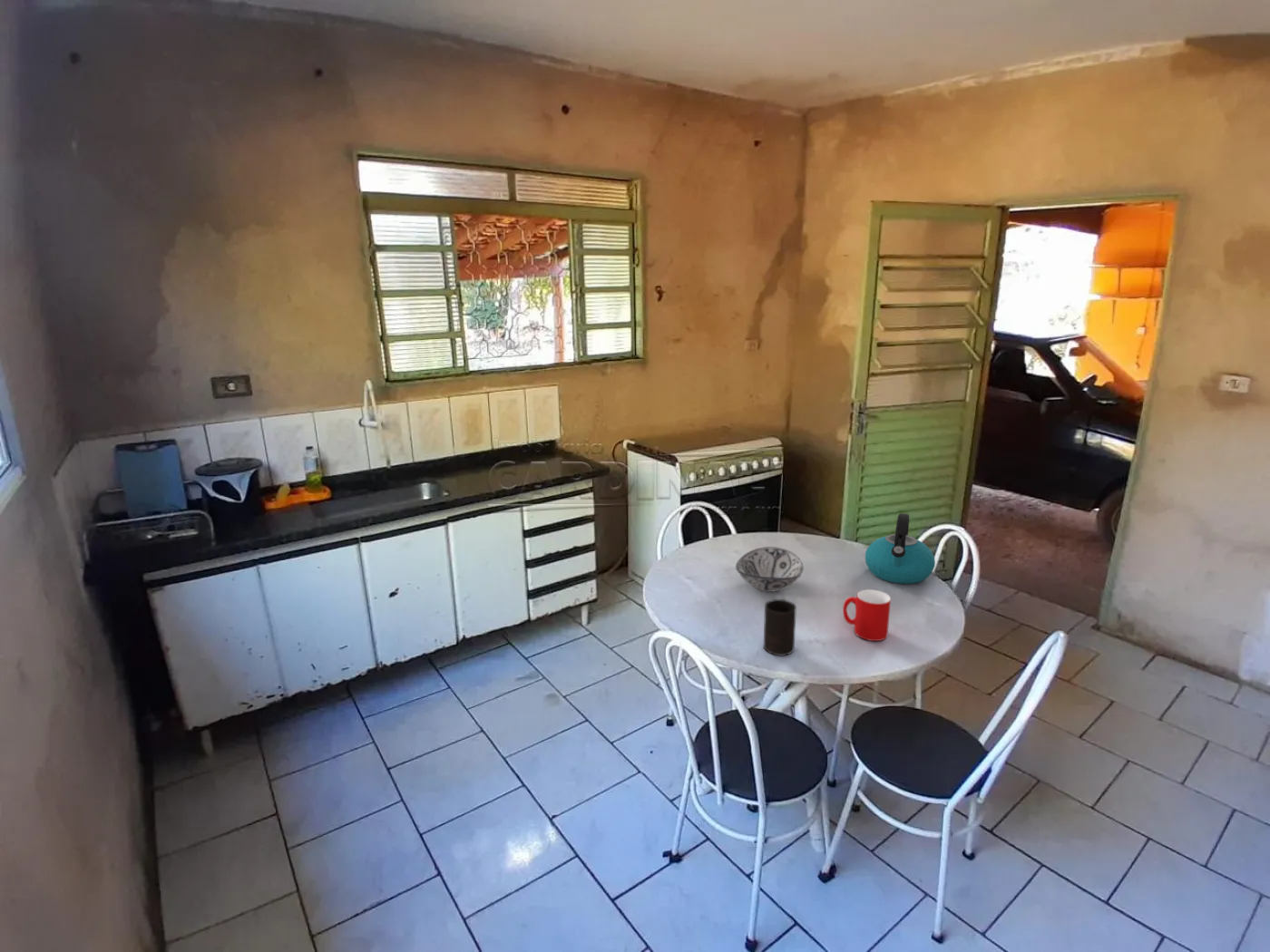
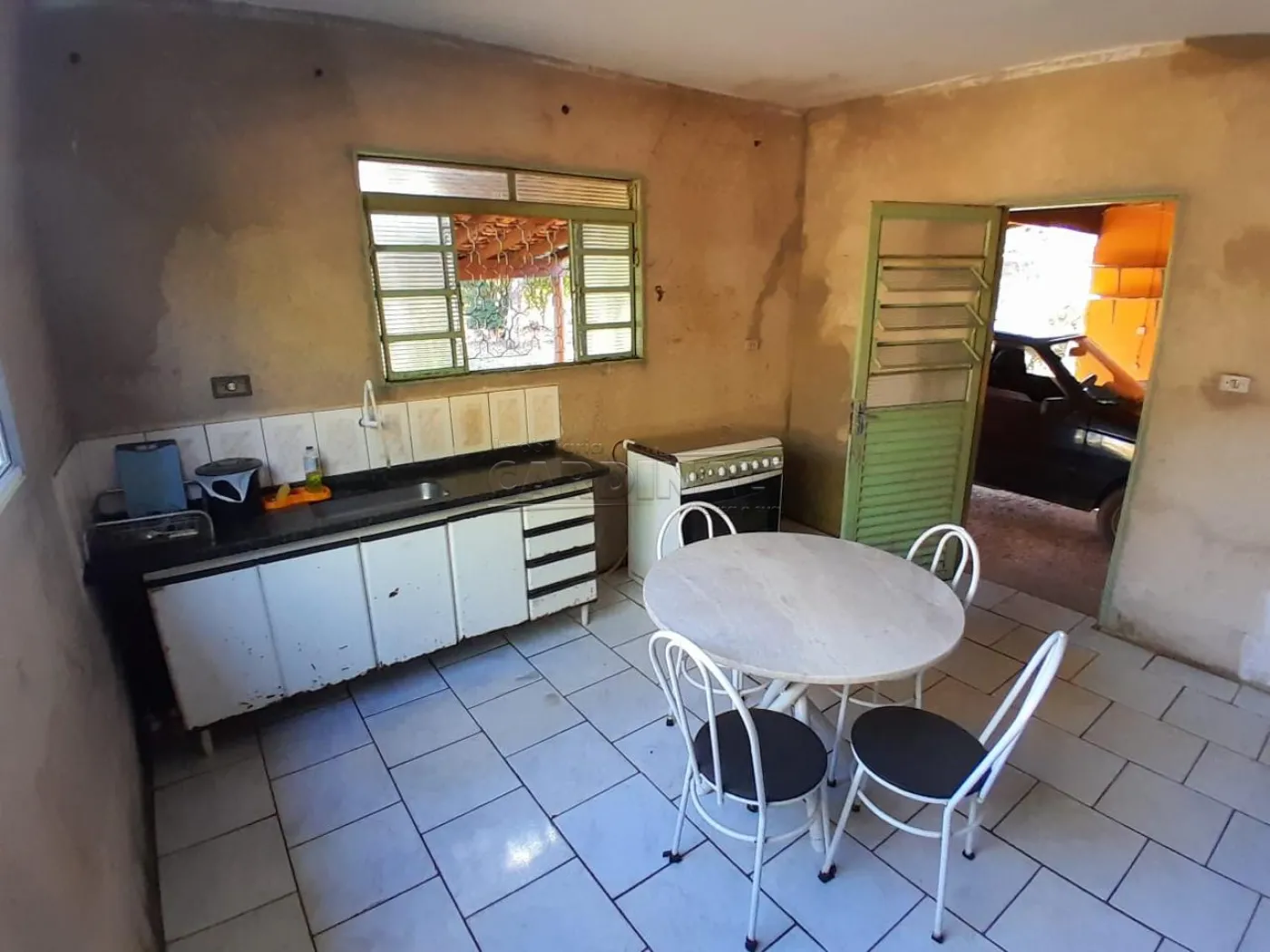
- kettle [865,512,936,585]
- cup [842,588,892,642]
- decorative bowl [735,546,805,593]
- cup [763,598,797,656]
